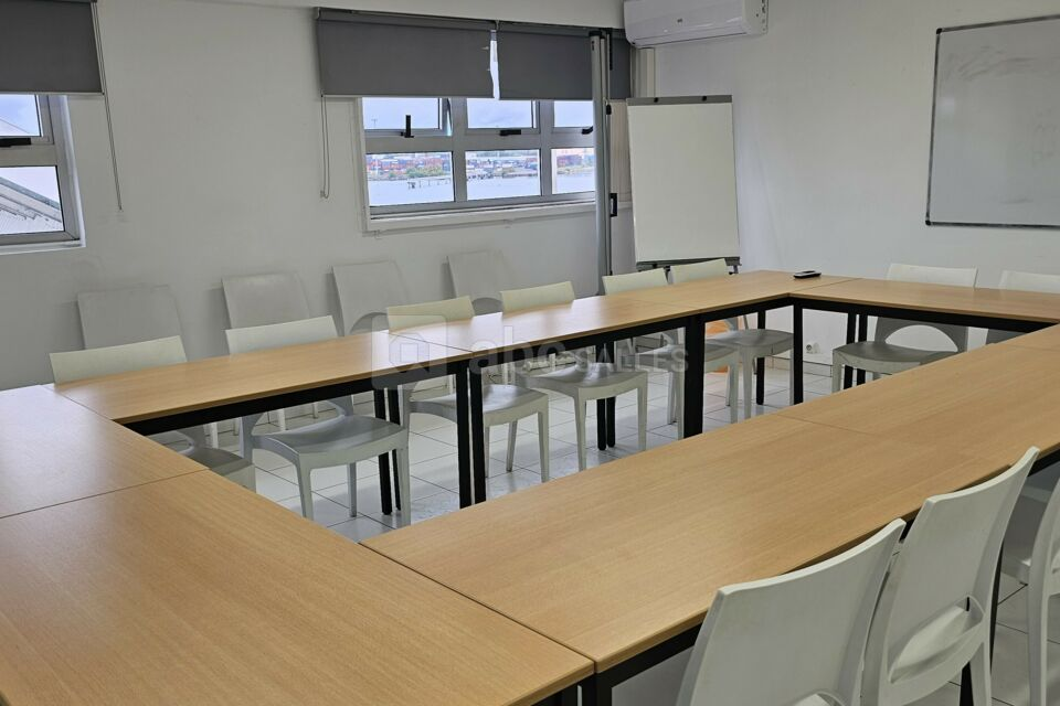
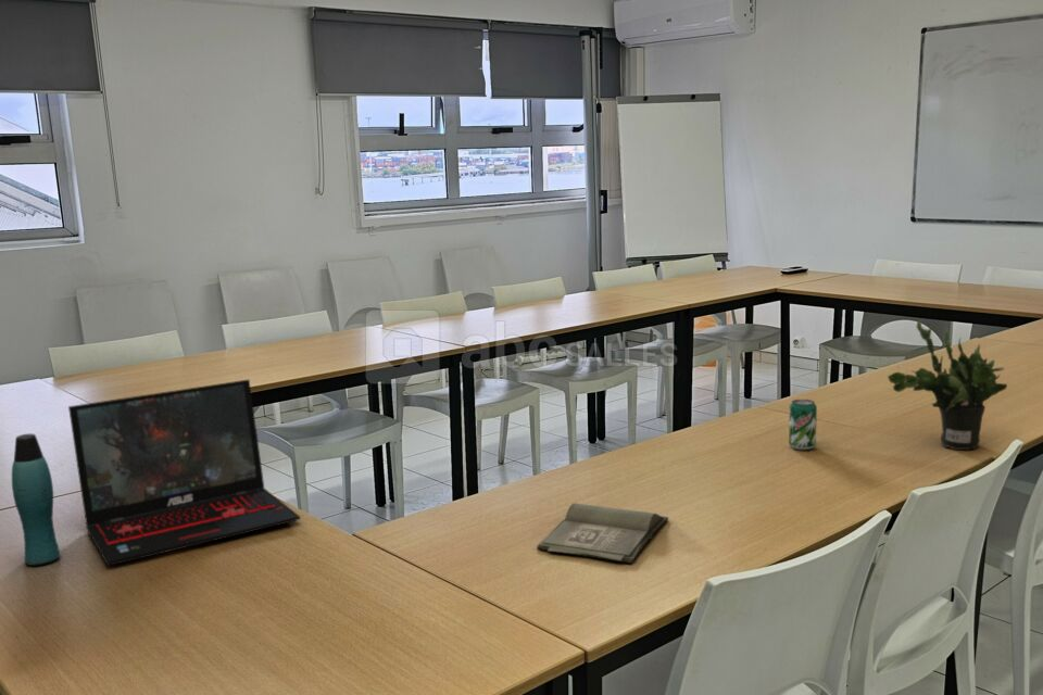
+ laptop [67,378,301,566]
+ hardback book [536,502,669,565]
+ potted plant [887,319,1008,451]
+ bottle [11,433,62,567]
+ beverage can [788,399,818,451]
